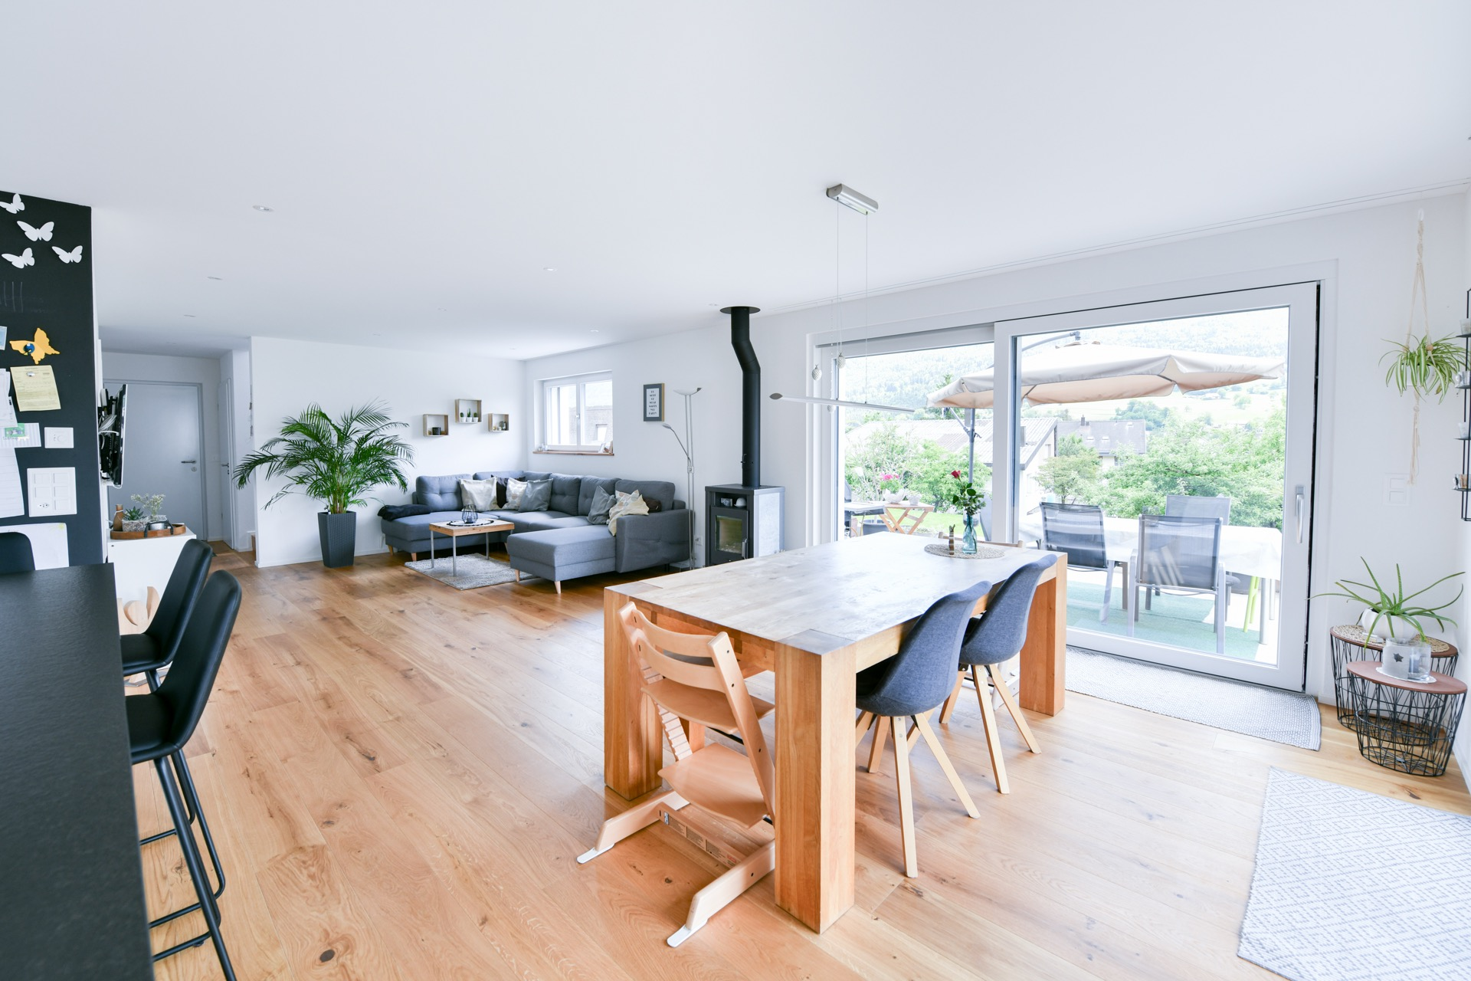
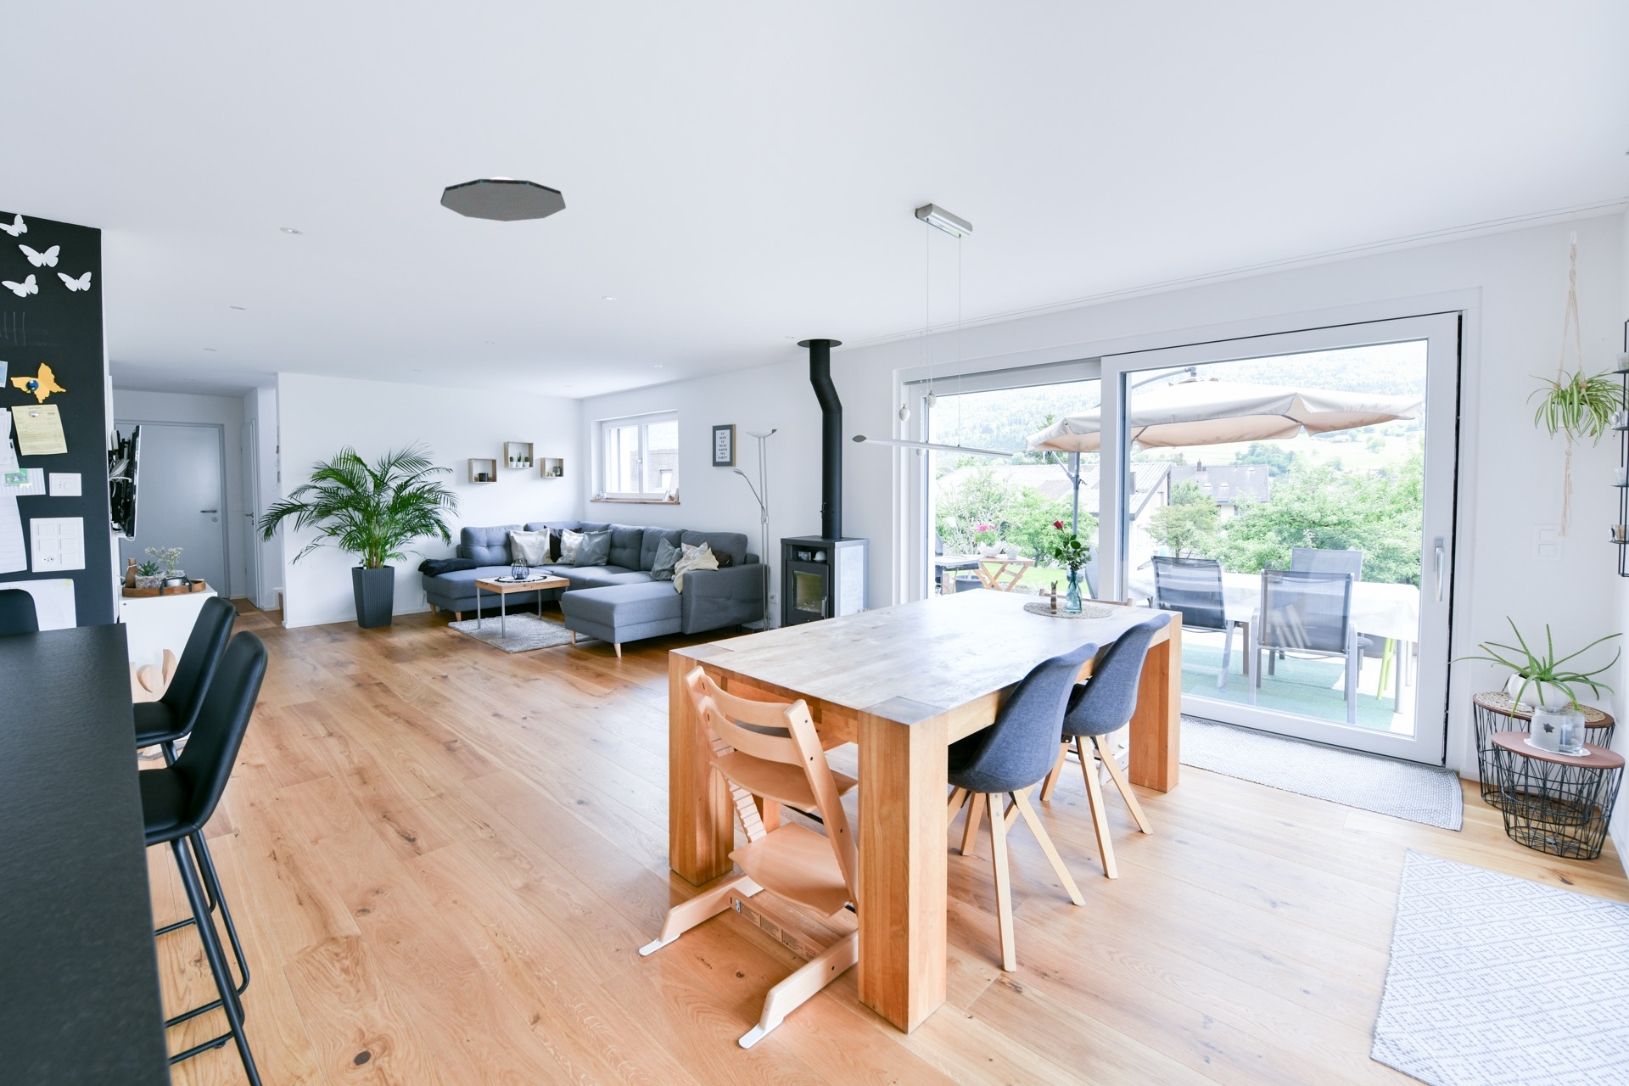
+ ceiling light [440,176,567,222]
